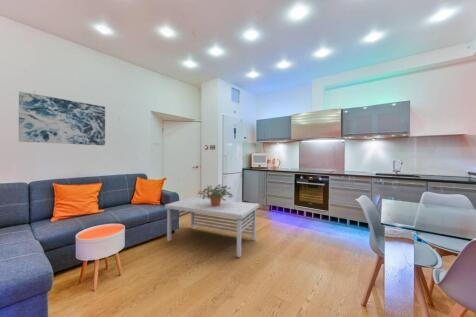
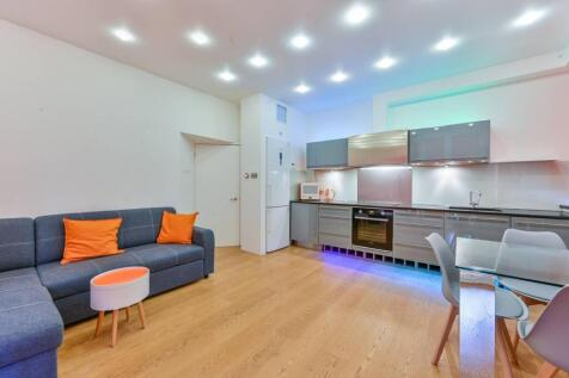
- potted plant [197,184,235,206]
- wall art [18,91,106,146]
- coffee table [164,196,260,258]
